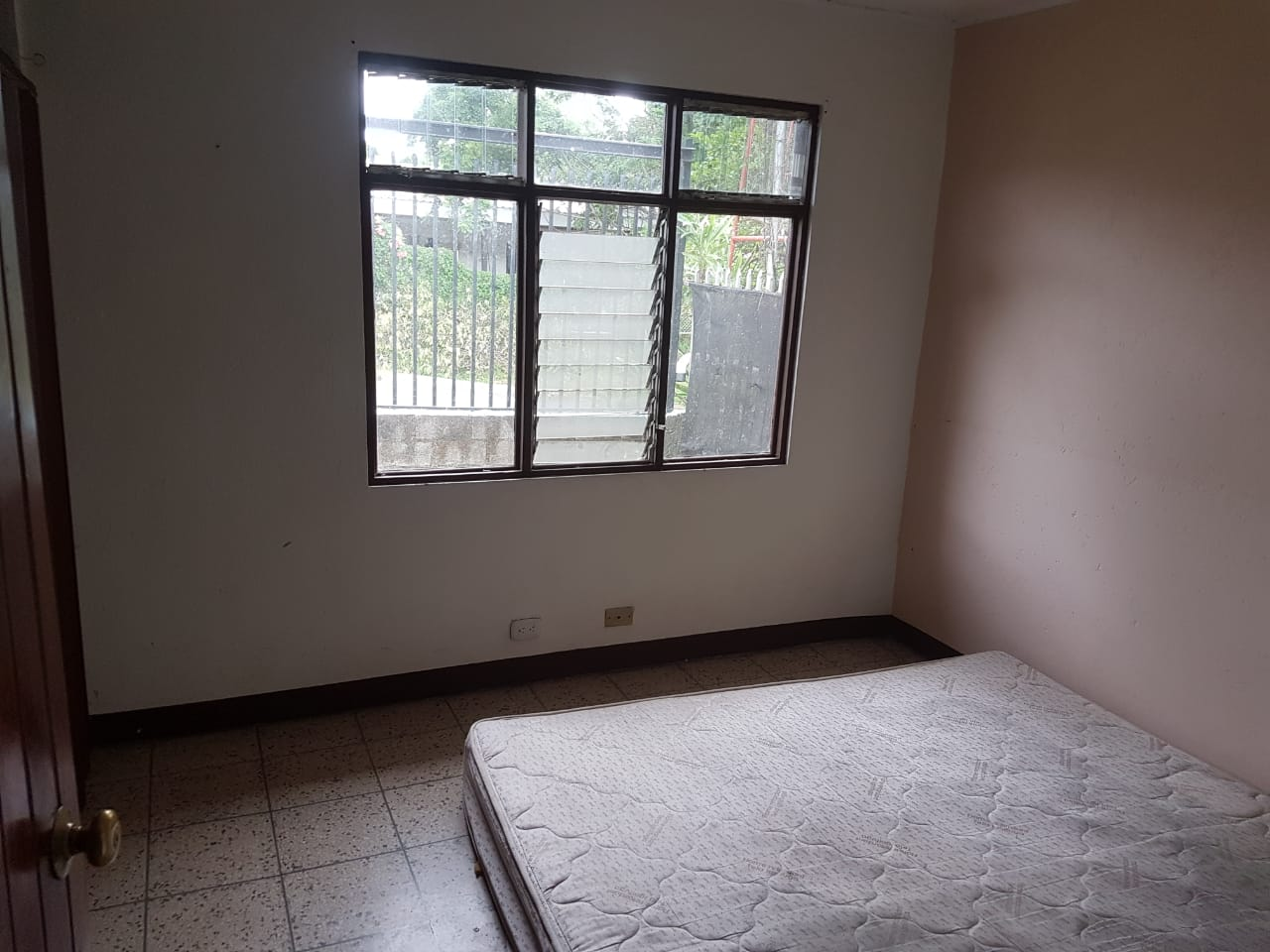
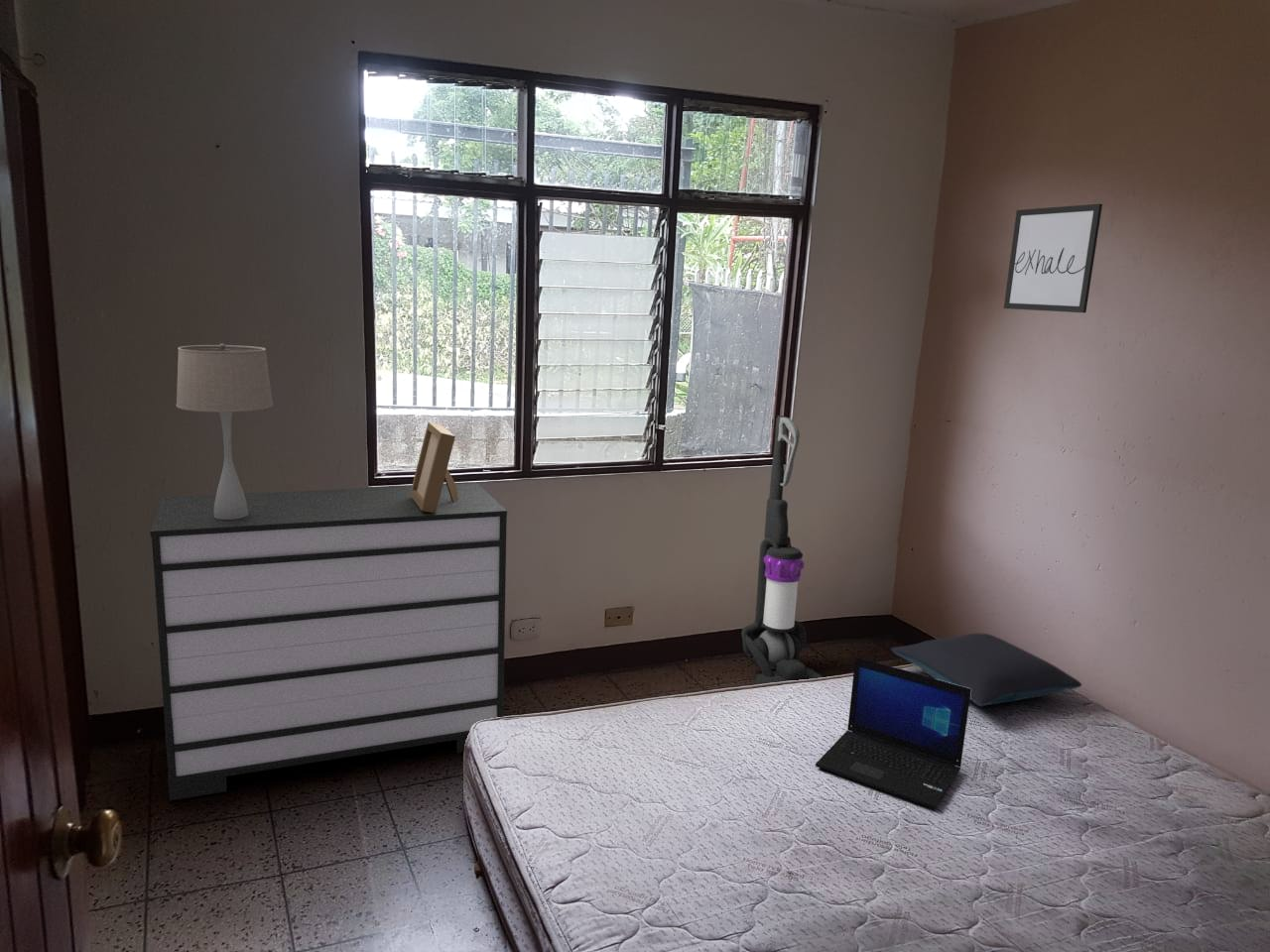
+ table lamp [176,342,274,520]
+ wall art [1003,203,1103,313]
+ vacuum cleaner [740,415,824,685]
+ pillow [890,633,1082,707]
+ dresser [149,482,508,801]
+ photo frame [410,421,458,514]
+ laptop [815,655,971,810]
